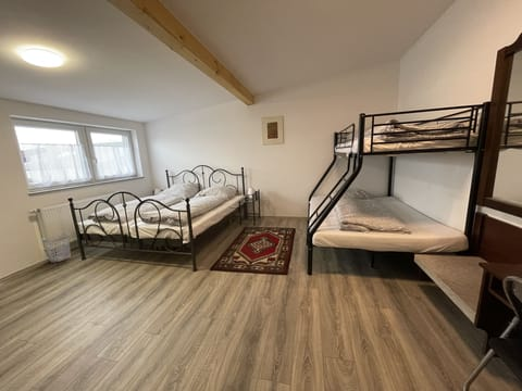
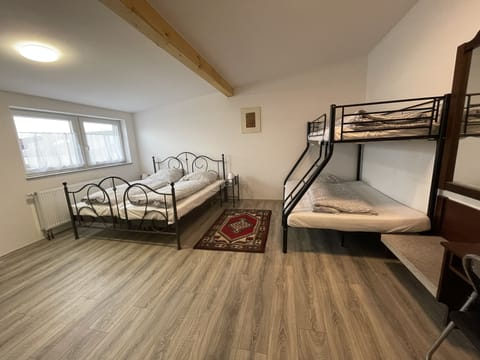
- wastebasket [41,232,72,263]
